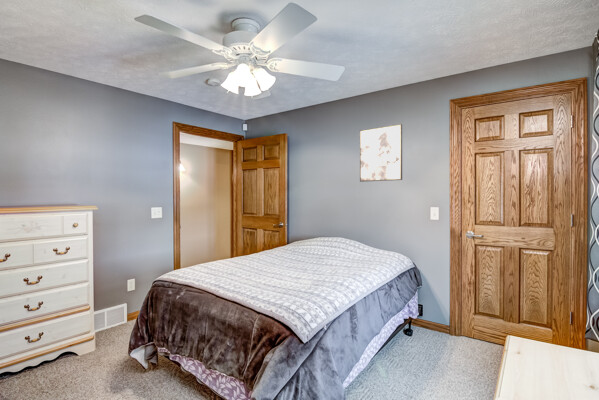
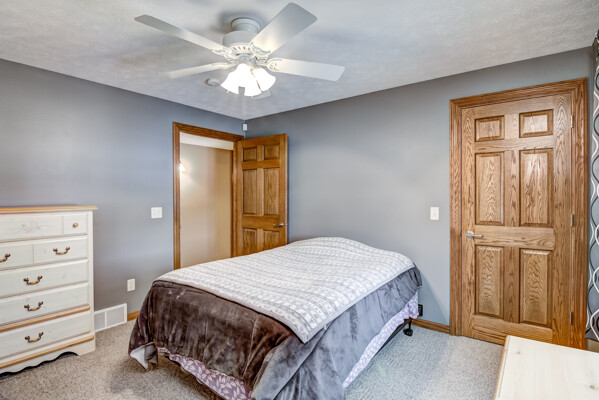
- wall art [359,123,403,183]
